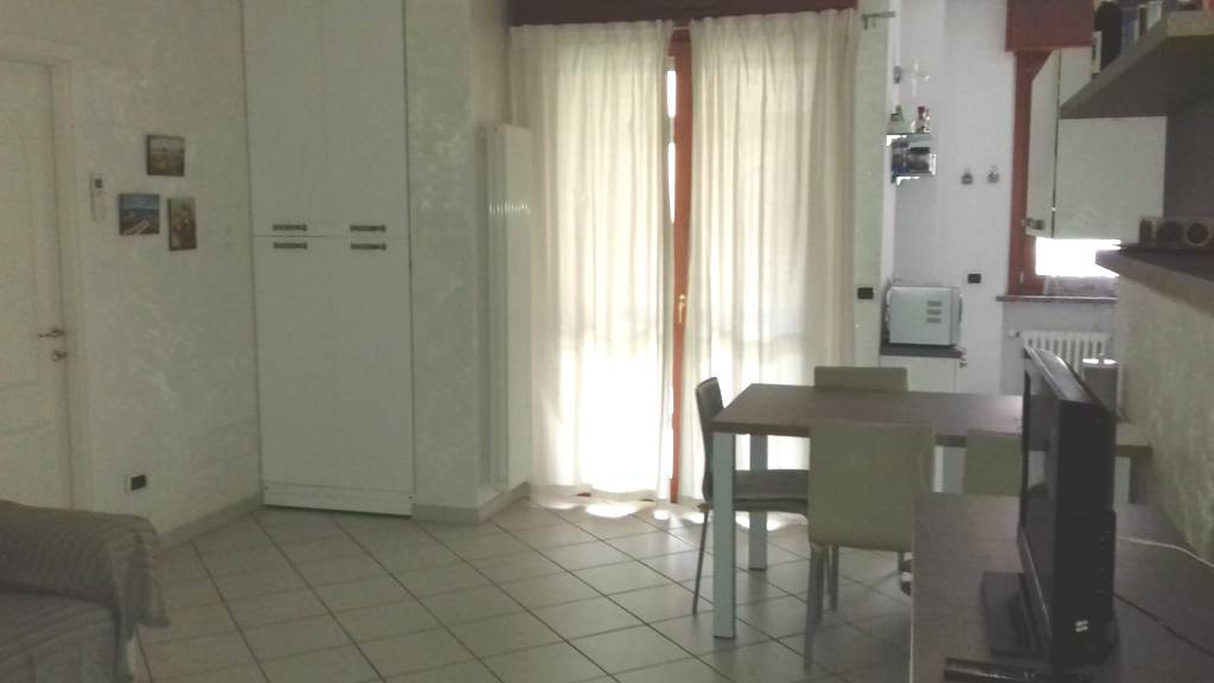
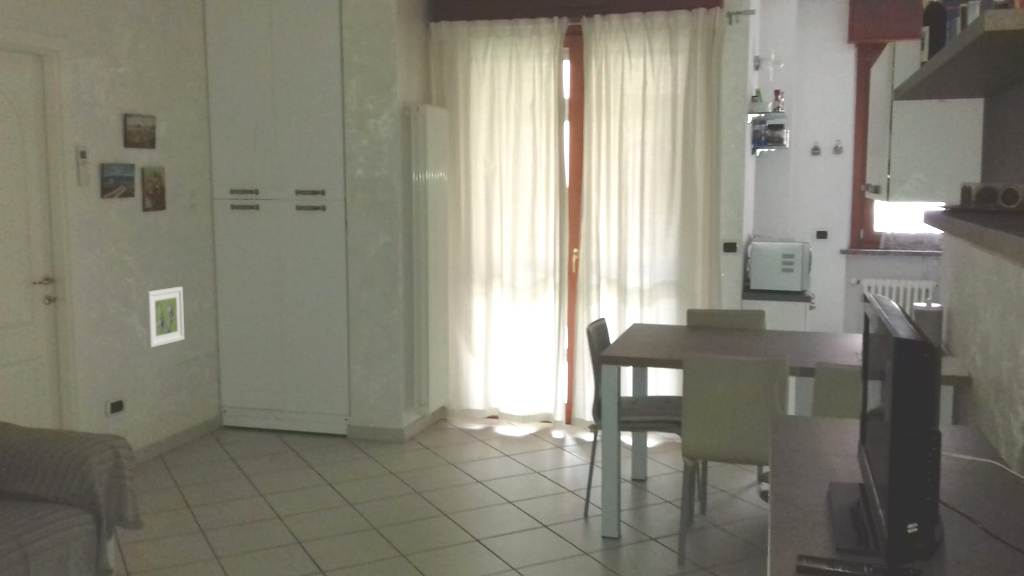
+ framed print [144,286,185,349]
